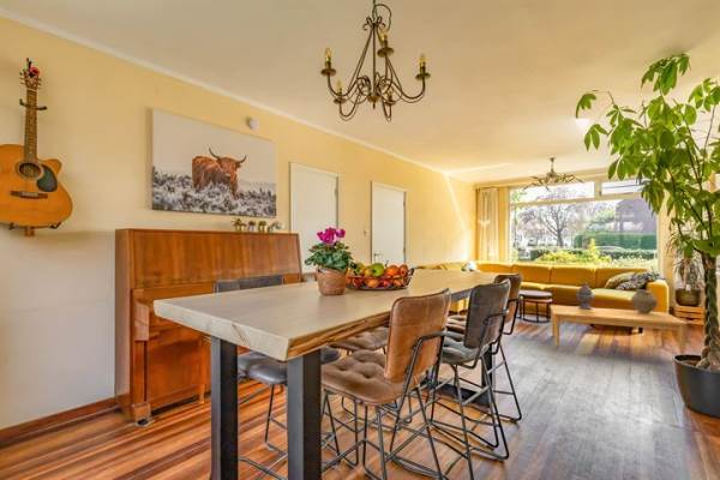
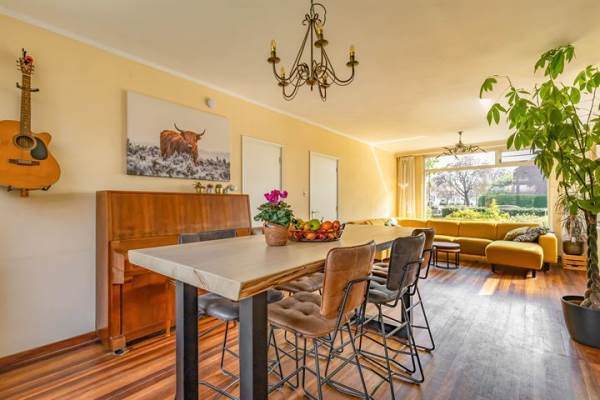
- decorative urn [575,281,596,310]
- coffee table [548,304,688,355]
- ceramic pot [630,289,659,313]
